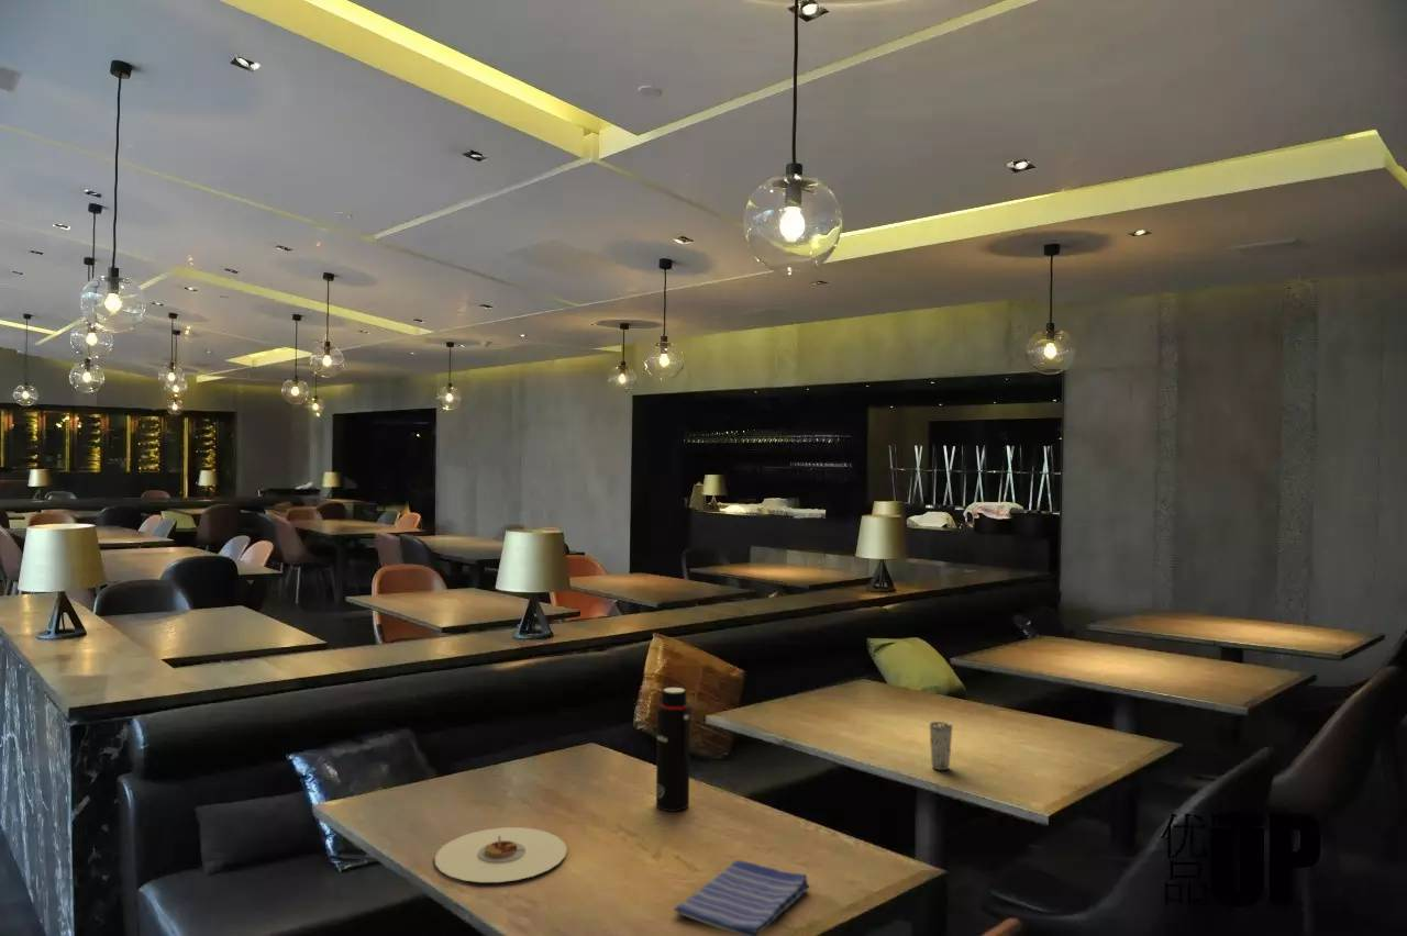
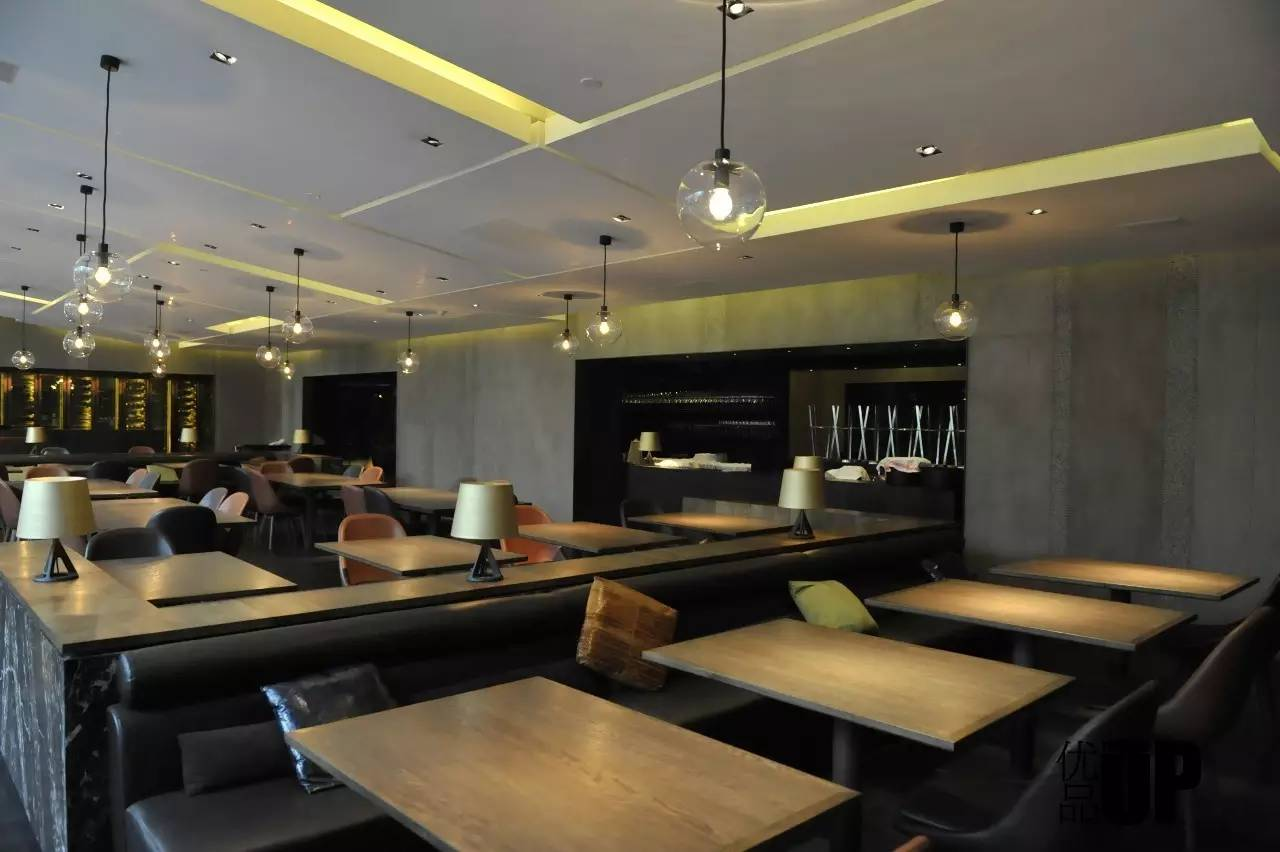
- dish towel [673,859,810,936]
- water bottle [655,687,691,812]
- plate [434,826,568,883]
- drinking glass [929,721,953,771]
